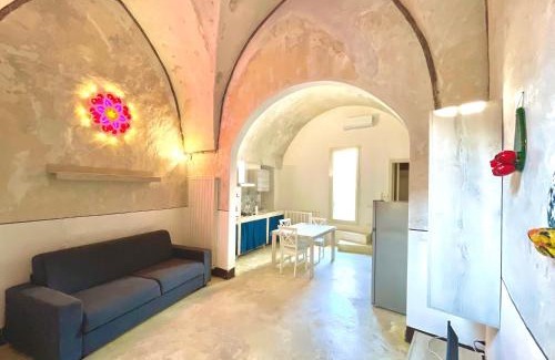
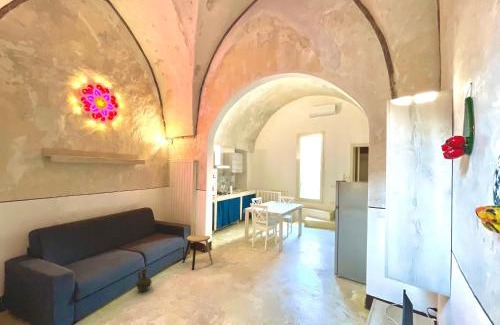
+ stool [182,234,214,271]
+ ceramic jug [135,268,153,293]
